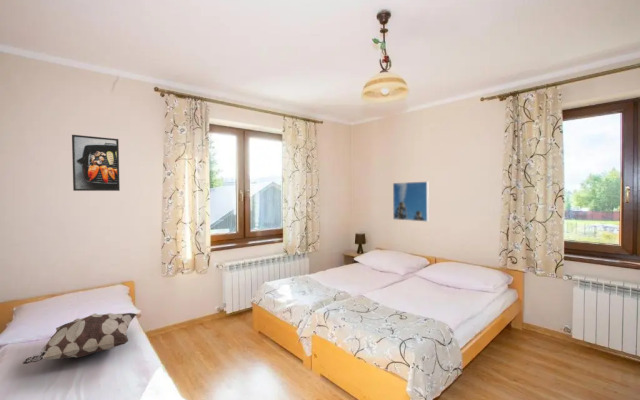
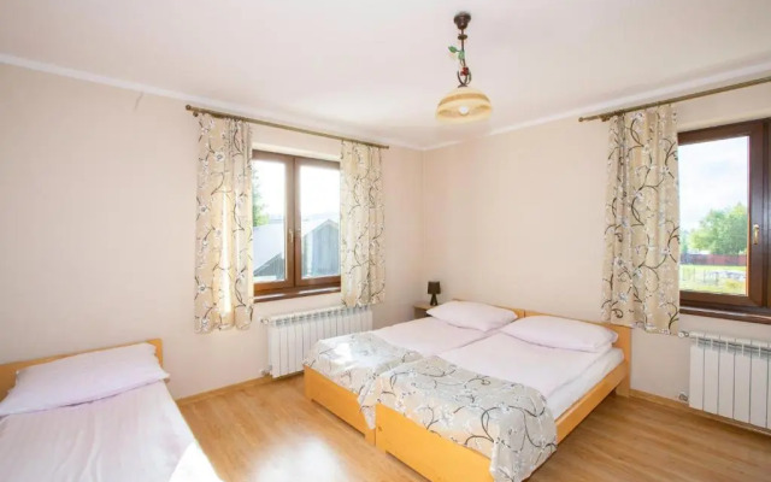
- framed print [392,181,430,223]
- decorative pillow [22,312,138,365]
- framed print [71,134,121,192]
